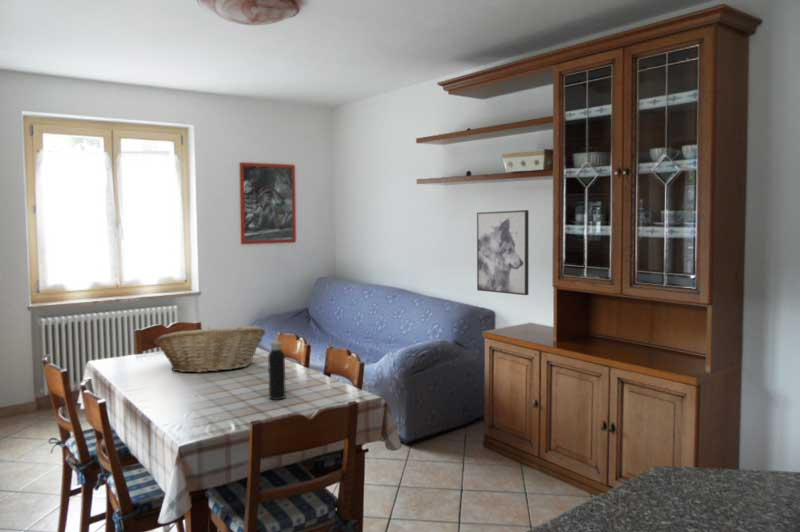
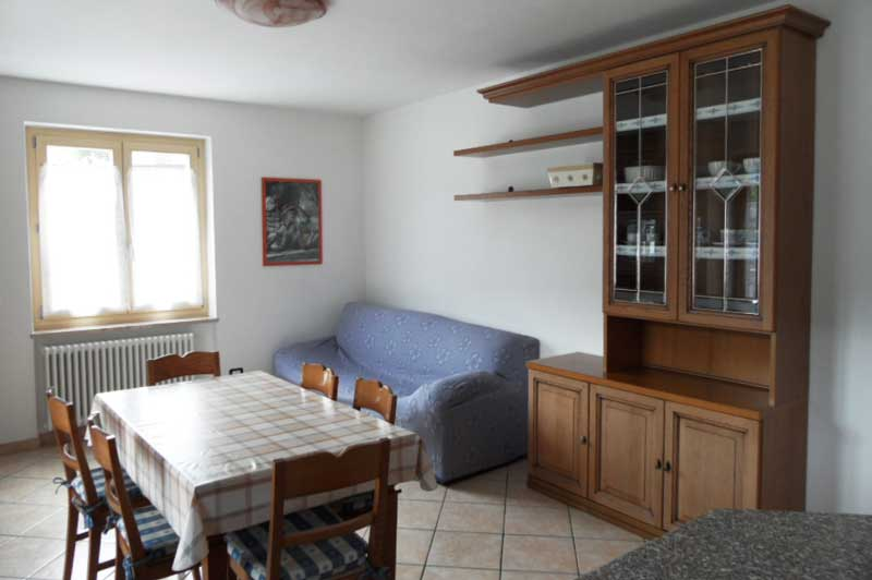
- fruit basket [153,325,266,374]
- water bottle [267,336,287,401]
- wall art [476,209,529,296]
